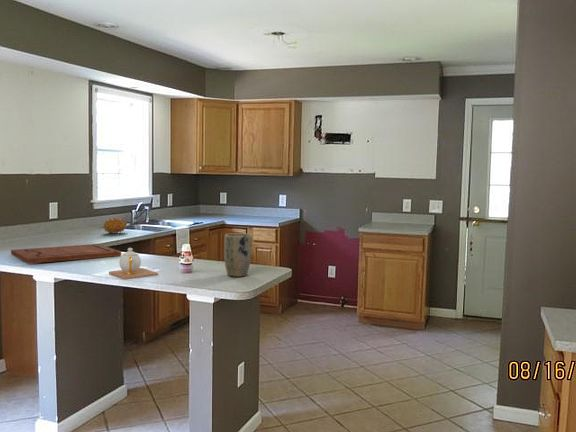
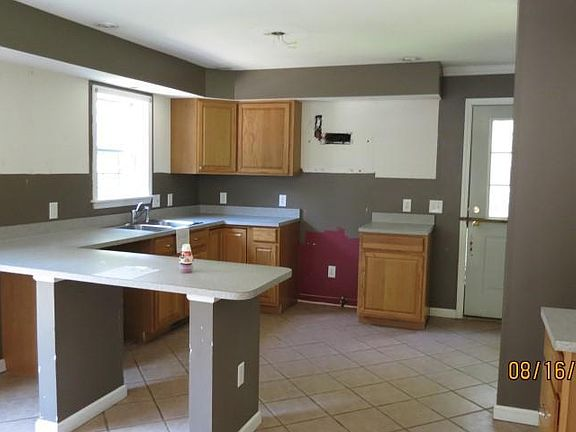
- fruit [103,217,128,235]
- plant pot [223,232,253,278]
- cutting board [10,243,122,265]
- teapot [108,247,159,280]
